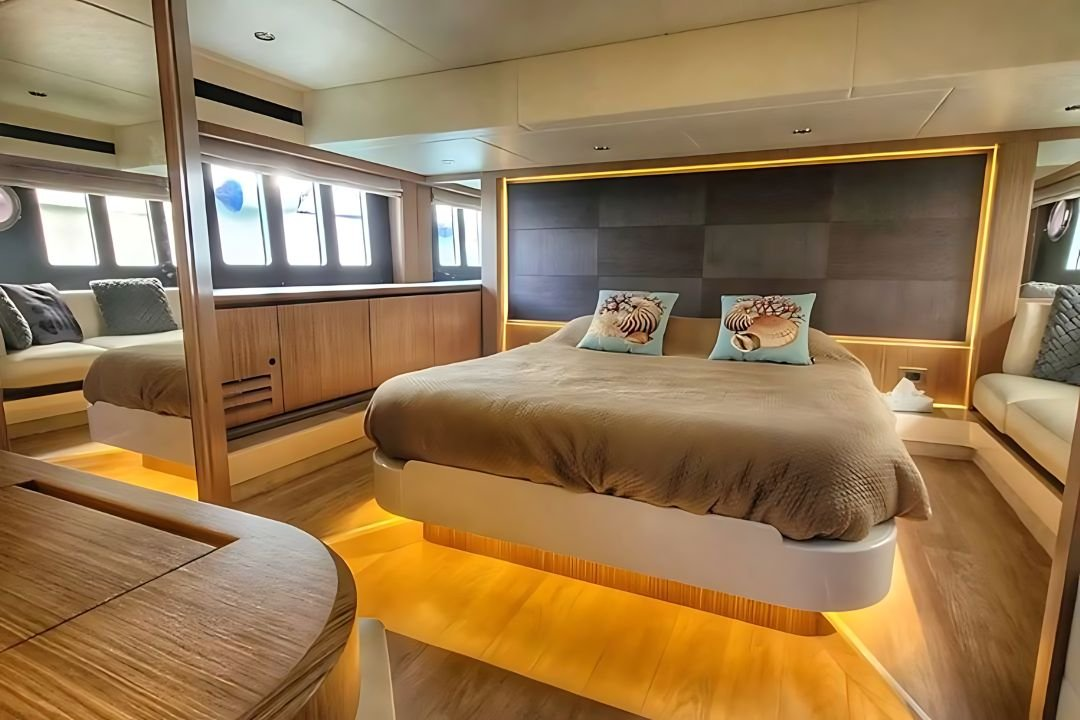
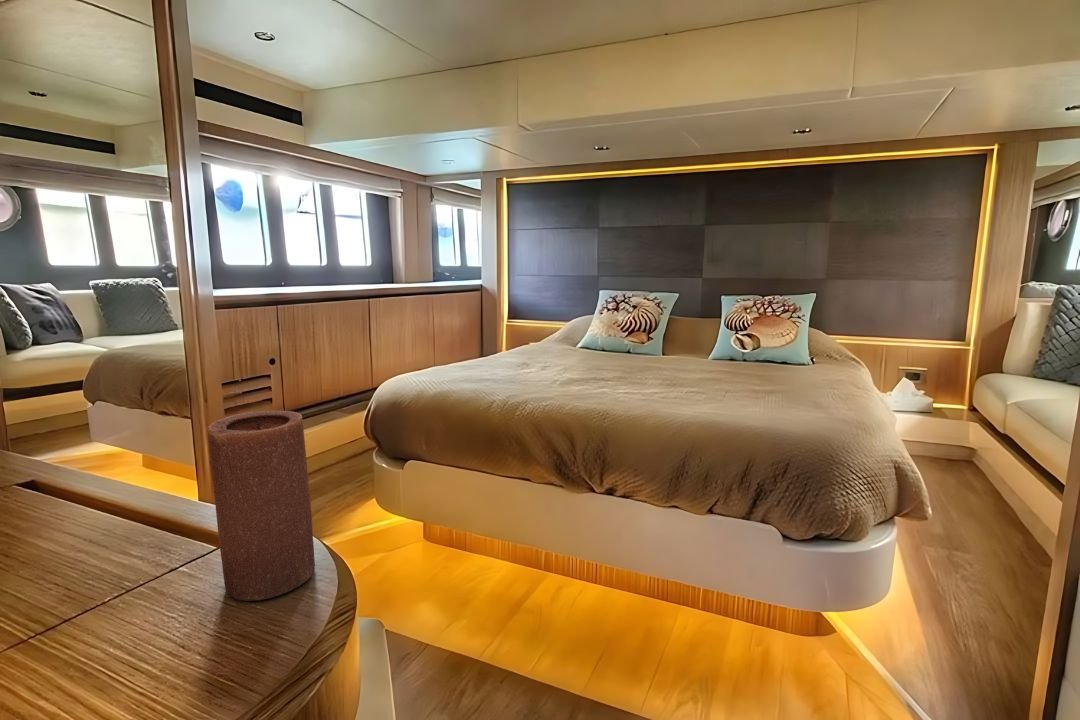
+ candle [206,410,316,602]
